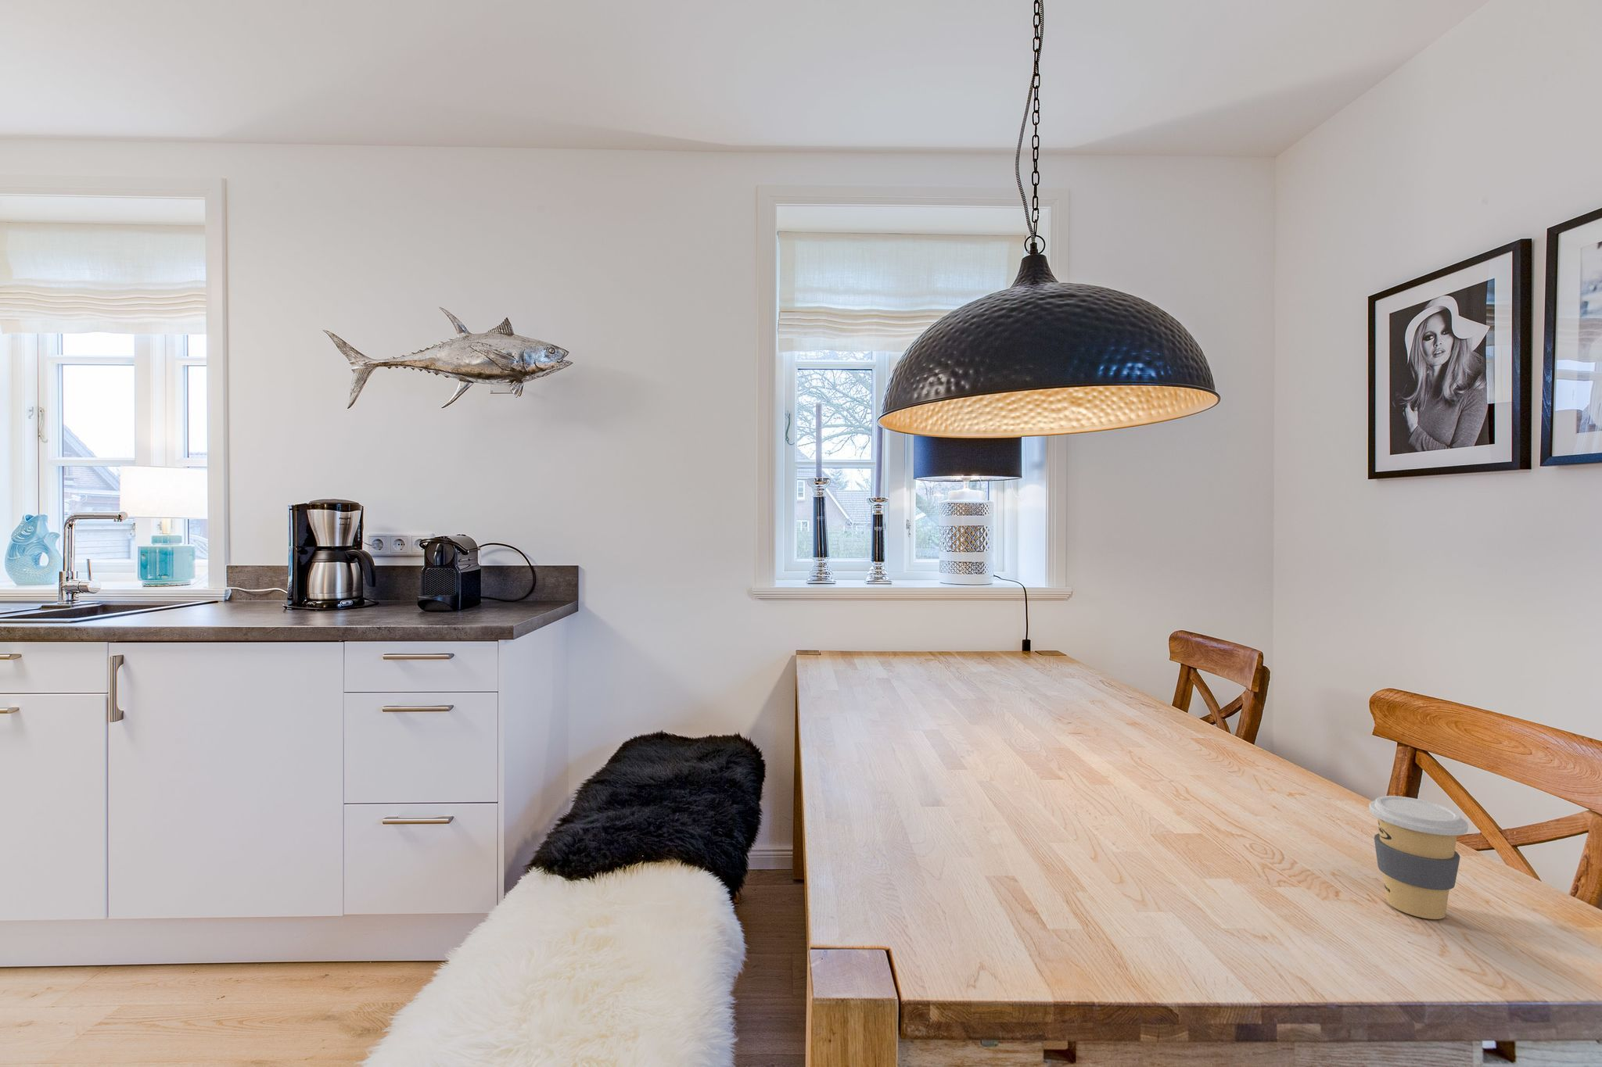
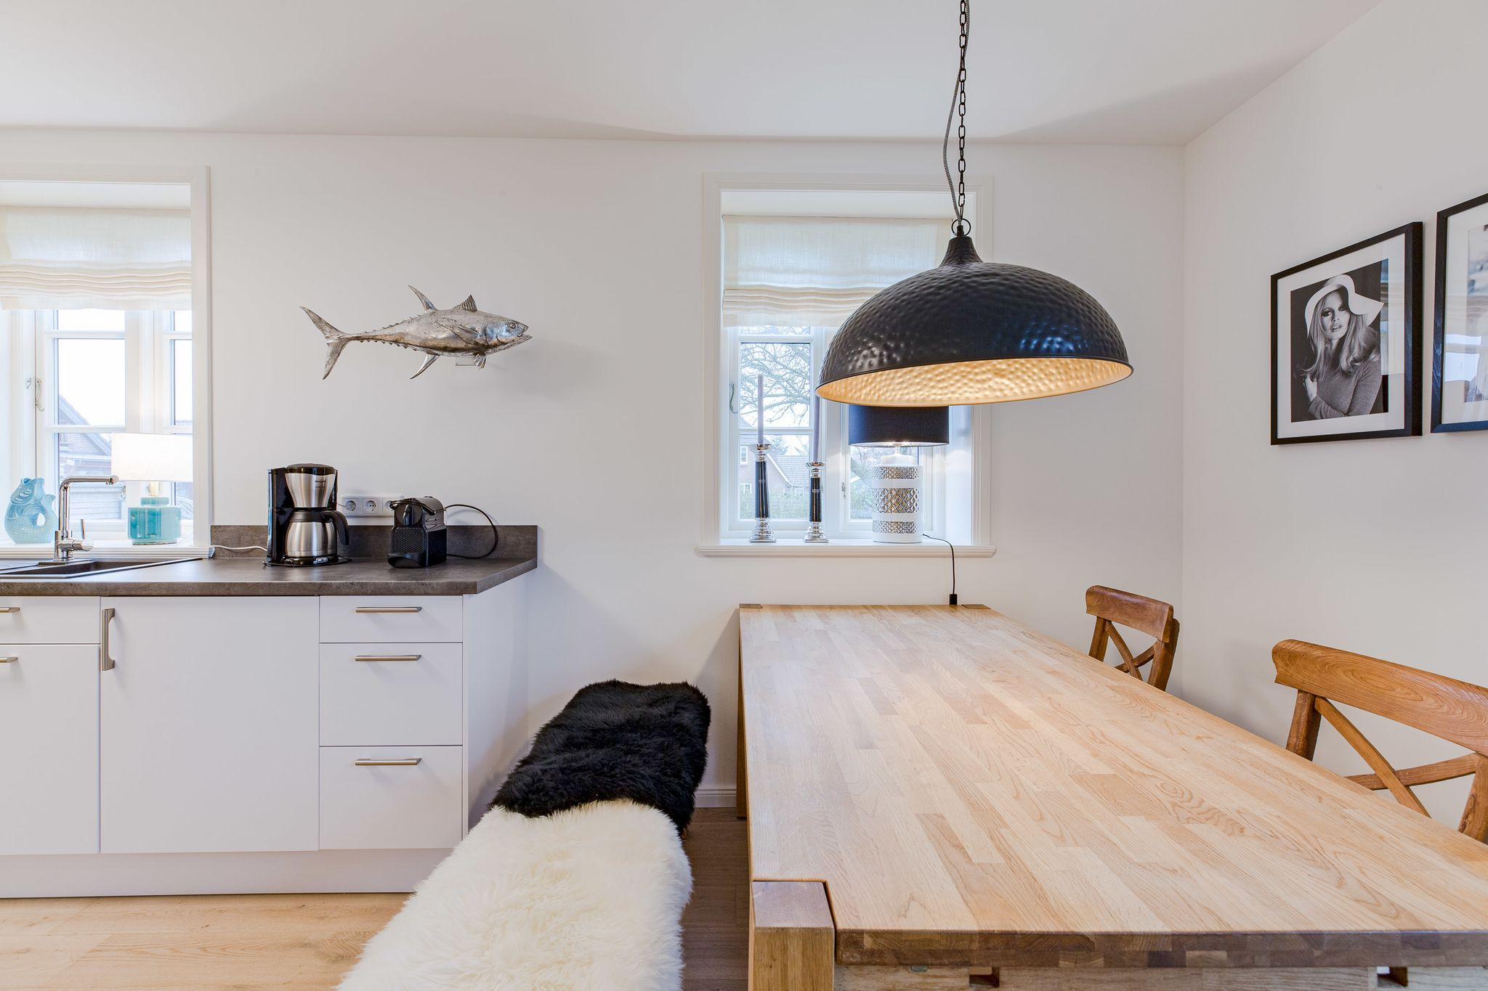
- coffee cup [1369,795,1469,921]
